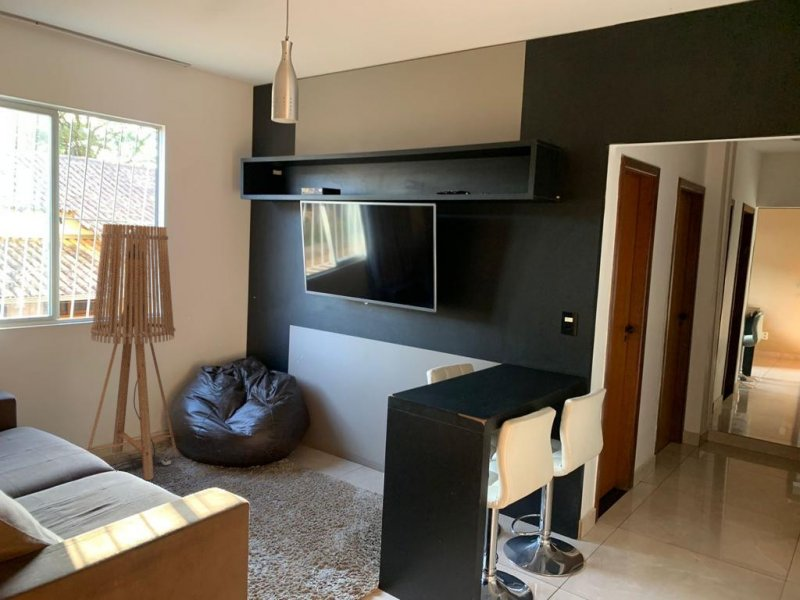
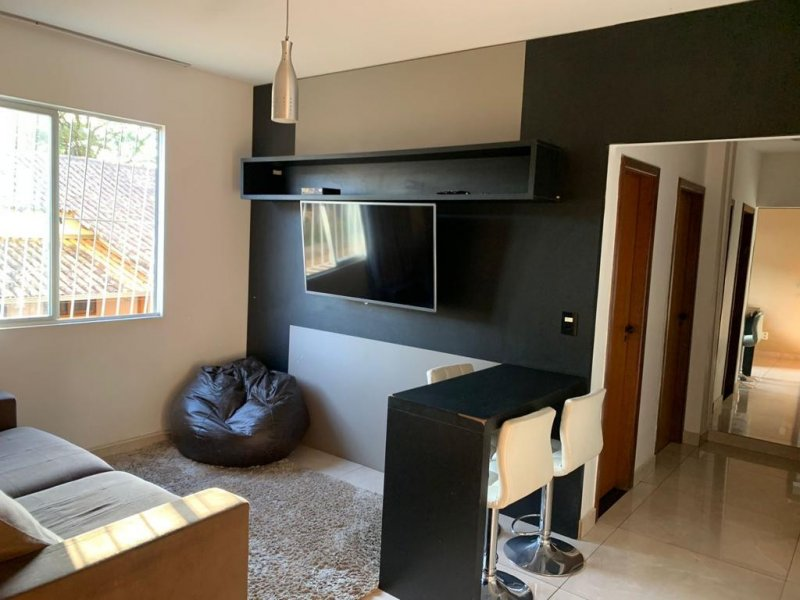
- floor lamp [86,223,179,481]
